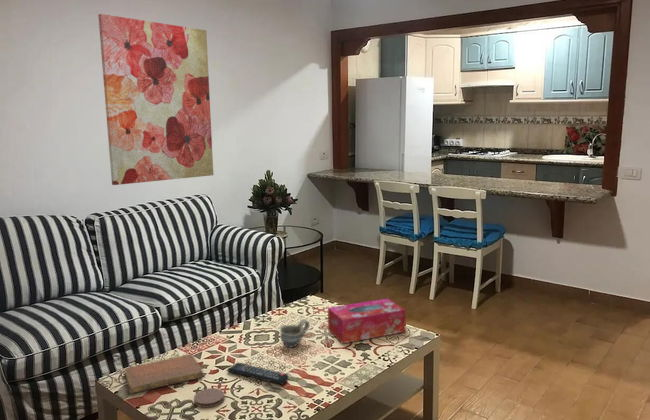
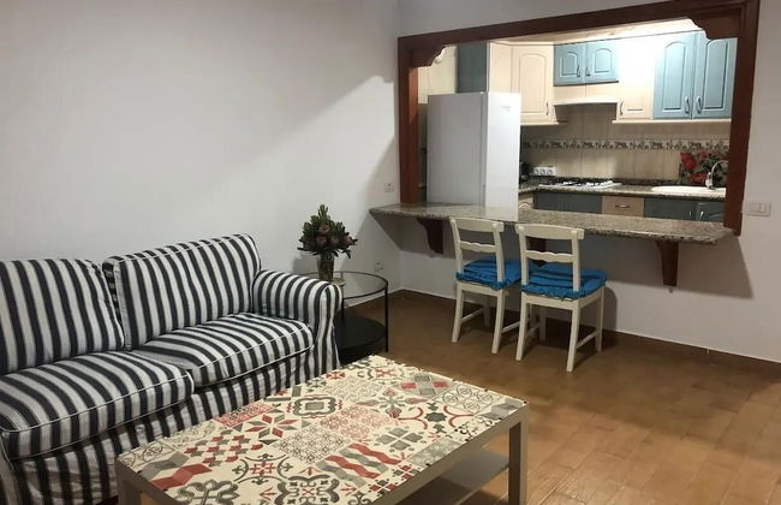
- cup [279,318,311,349]
- tissue box [327,298,407,344]
- wall art [97,13,214,186]
- notebook [123,353,204,395]
- coaster [193,387,226,409]
- remote control [226,361,290,386]
